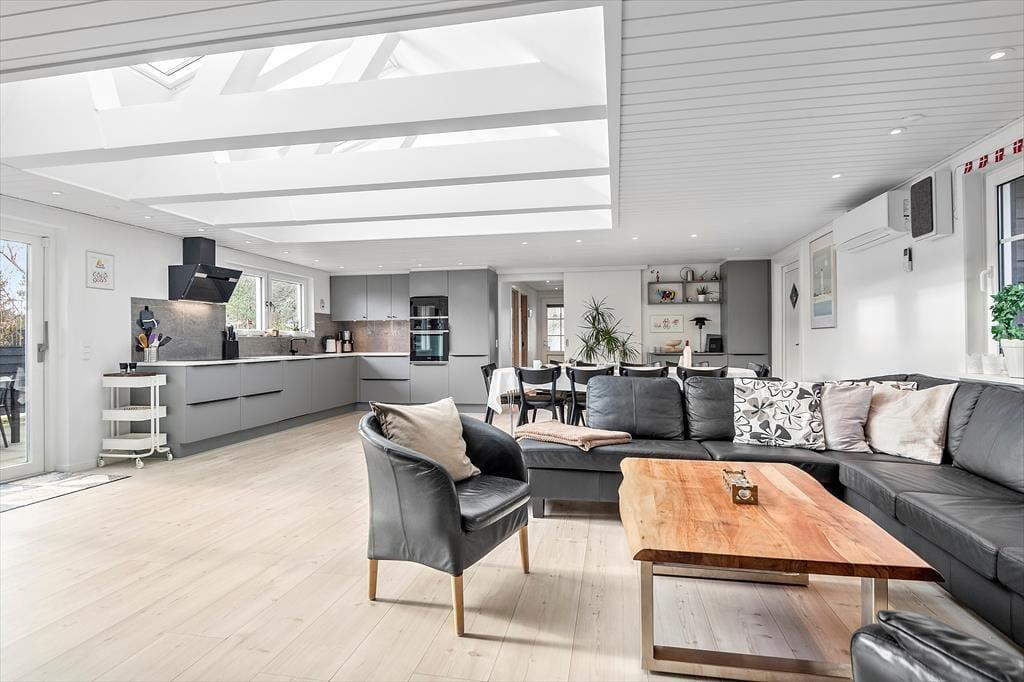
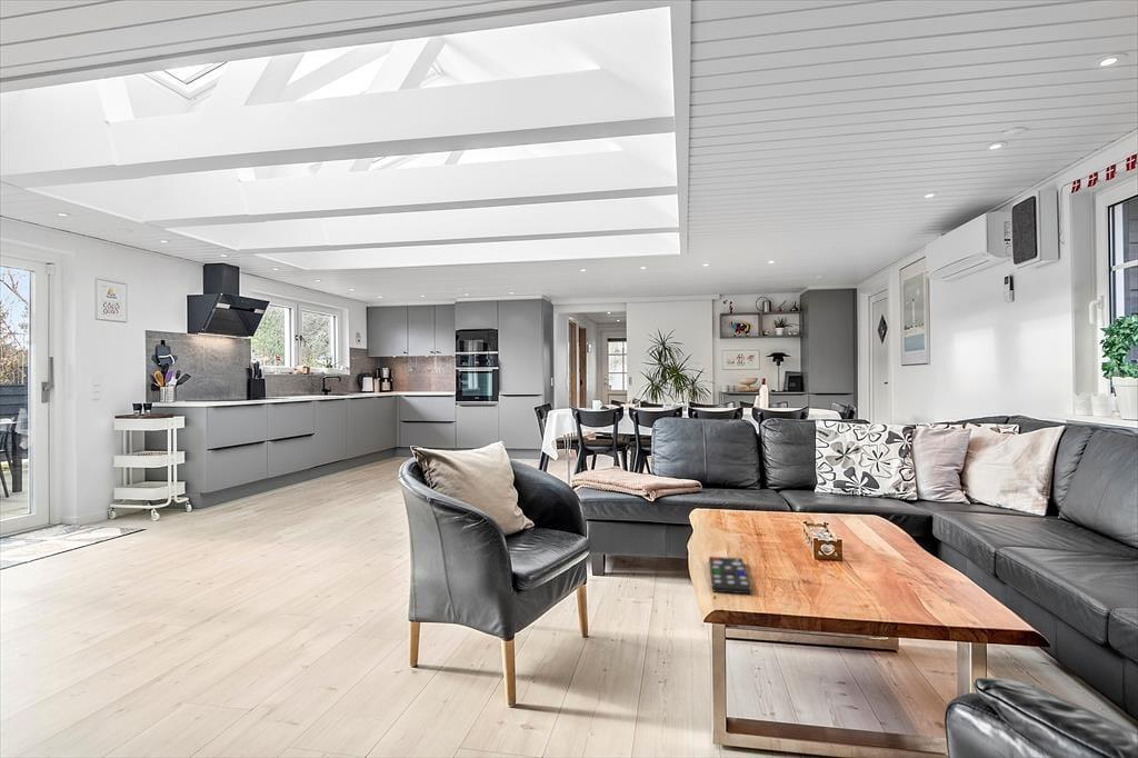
+ remote control [708,556,752,596]
